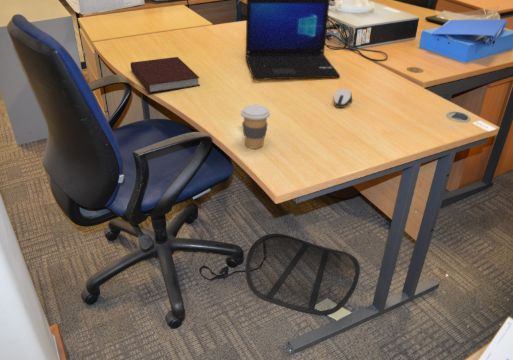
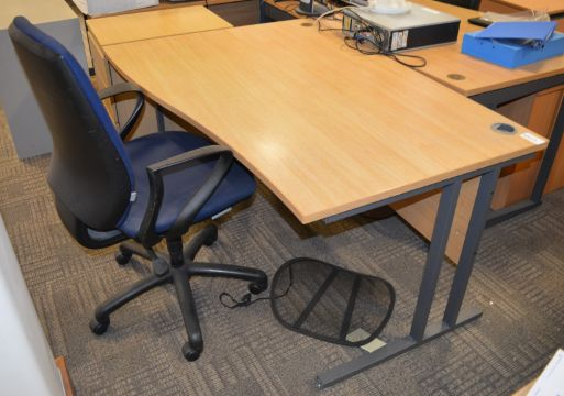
- computer mouse [333,88,353,109]
- laptop [245,0,341,80]
- coffee cup [240,104,271,150]
- notebook [130,56,201,94]
